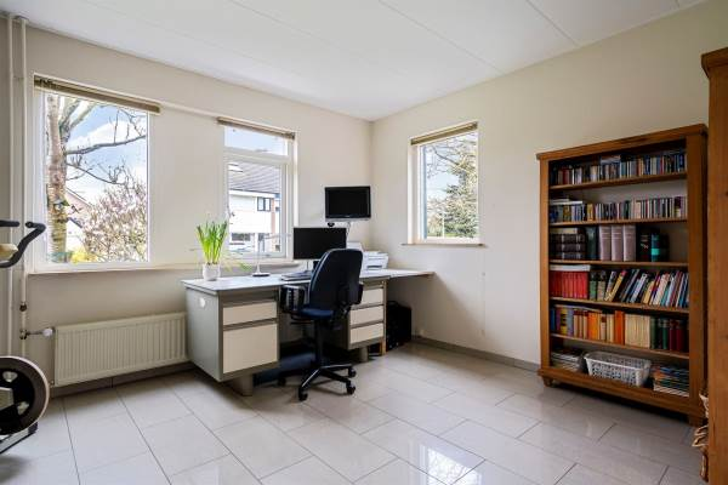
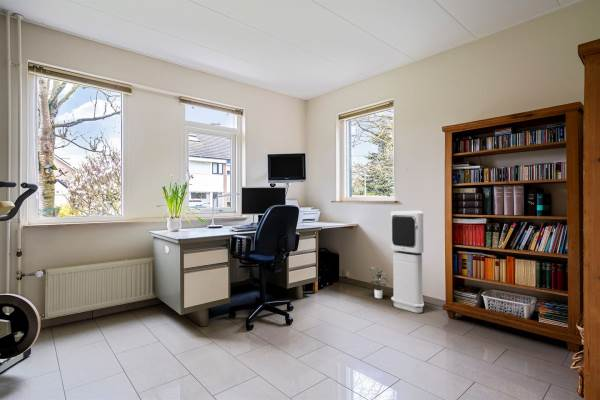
+ potted plant [369,266,390,299]
+ air purifier [390,210,425,314]
